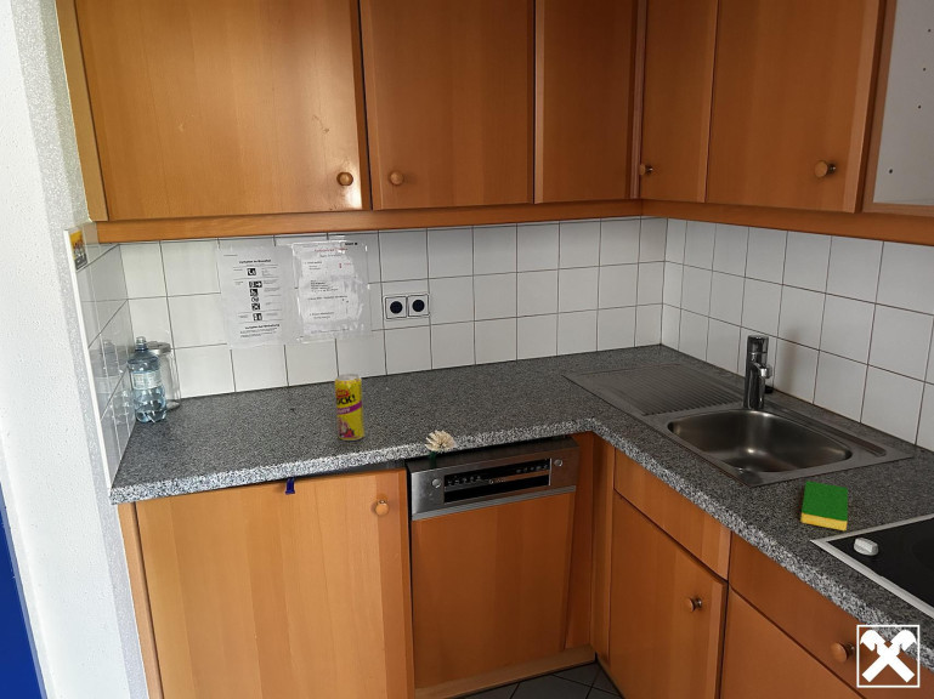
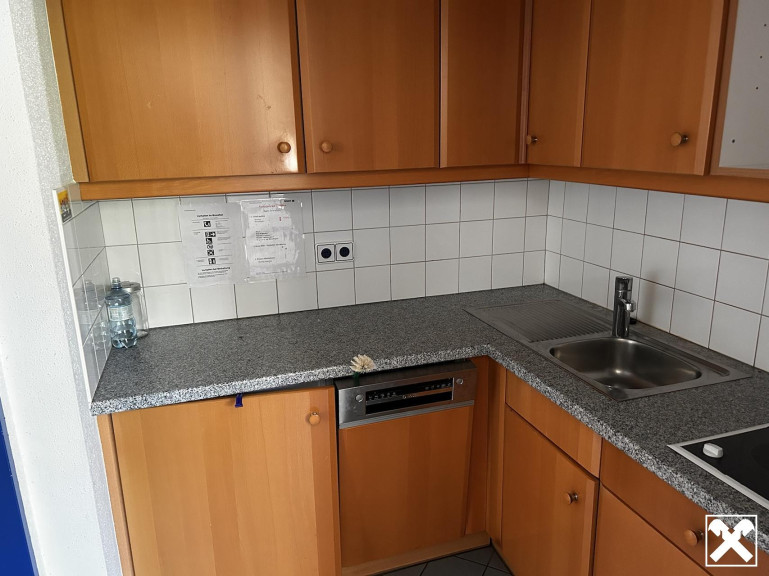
- beverage can [333,373,366,442]
- dish sponge [799,481,849,532]
